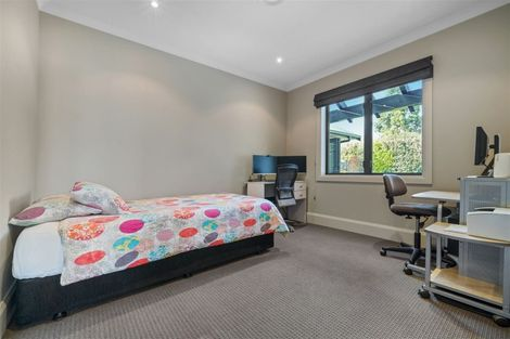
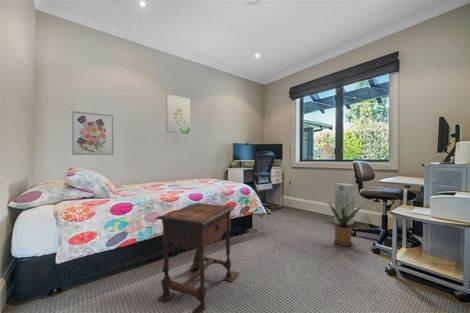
+ air purifier [333,183,356,225]
+ wall art [165,94,191,135]
+ wall art [71,110,115,156]
+ side table [154,202,240,313]
+ house plant [322,200,365,247]
